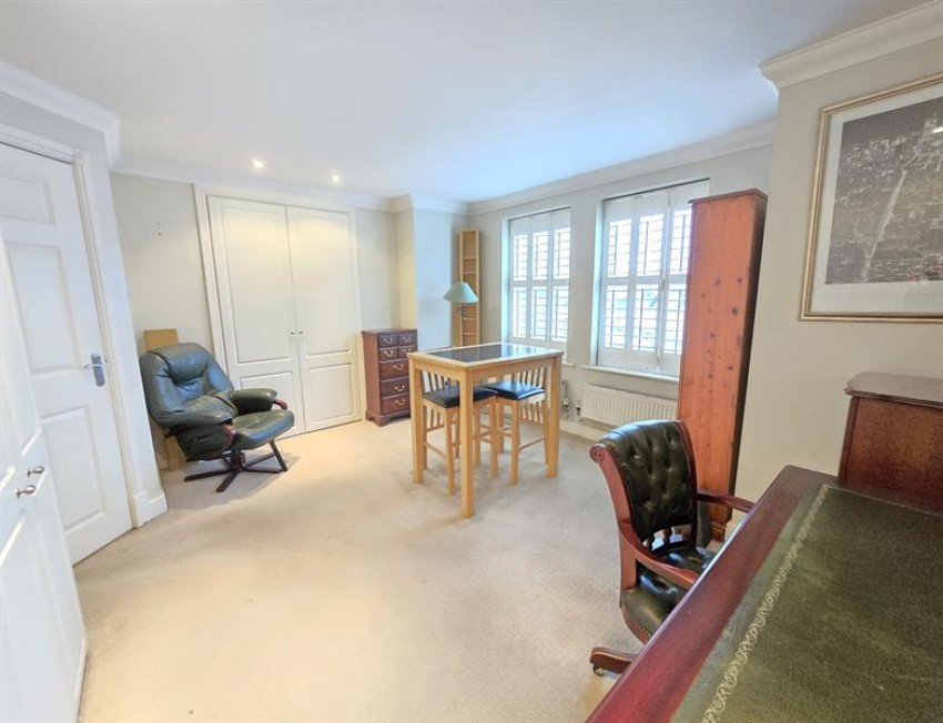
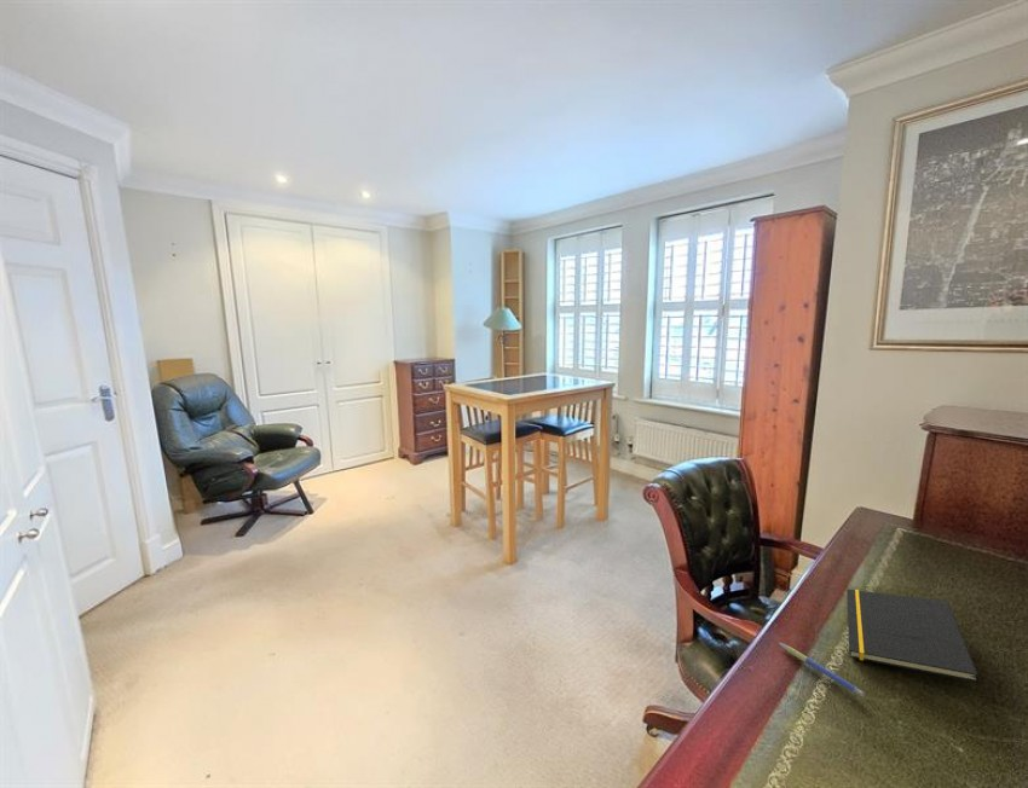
+ notepad [845,587,981,684]
+ pen [778,642,865,697]
